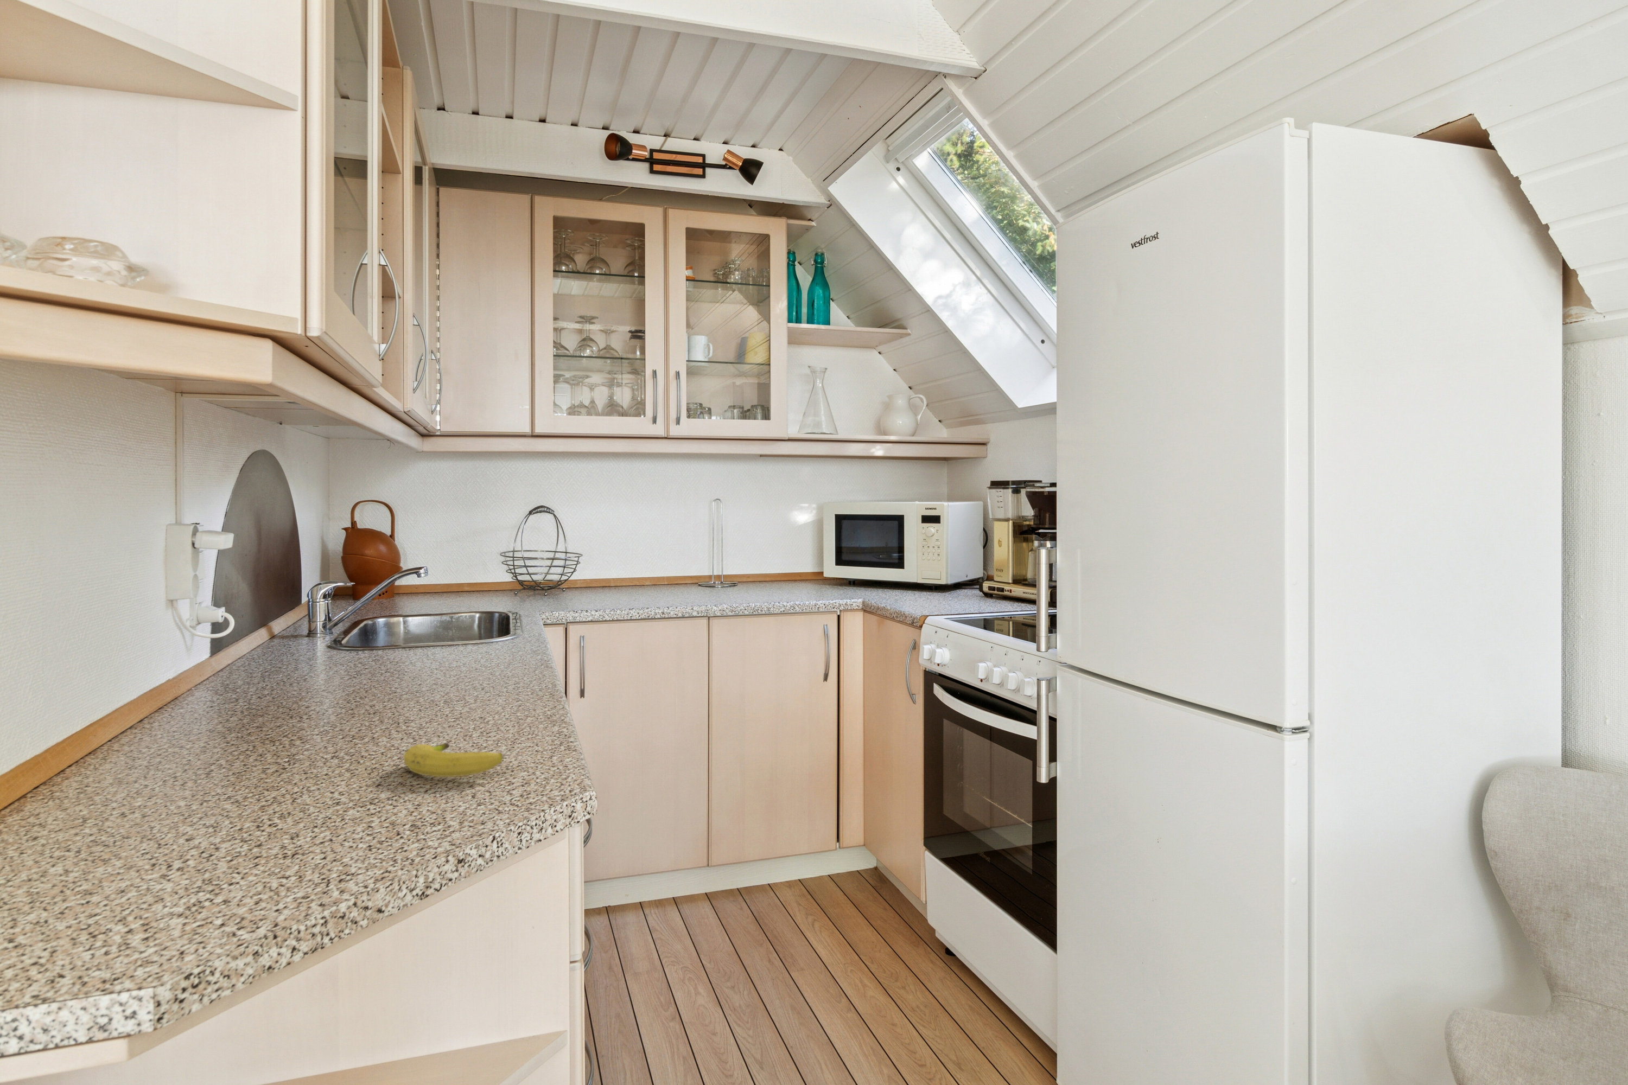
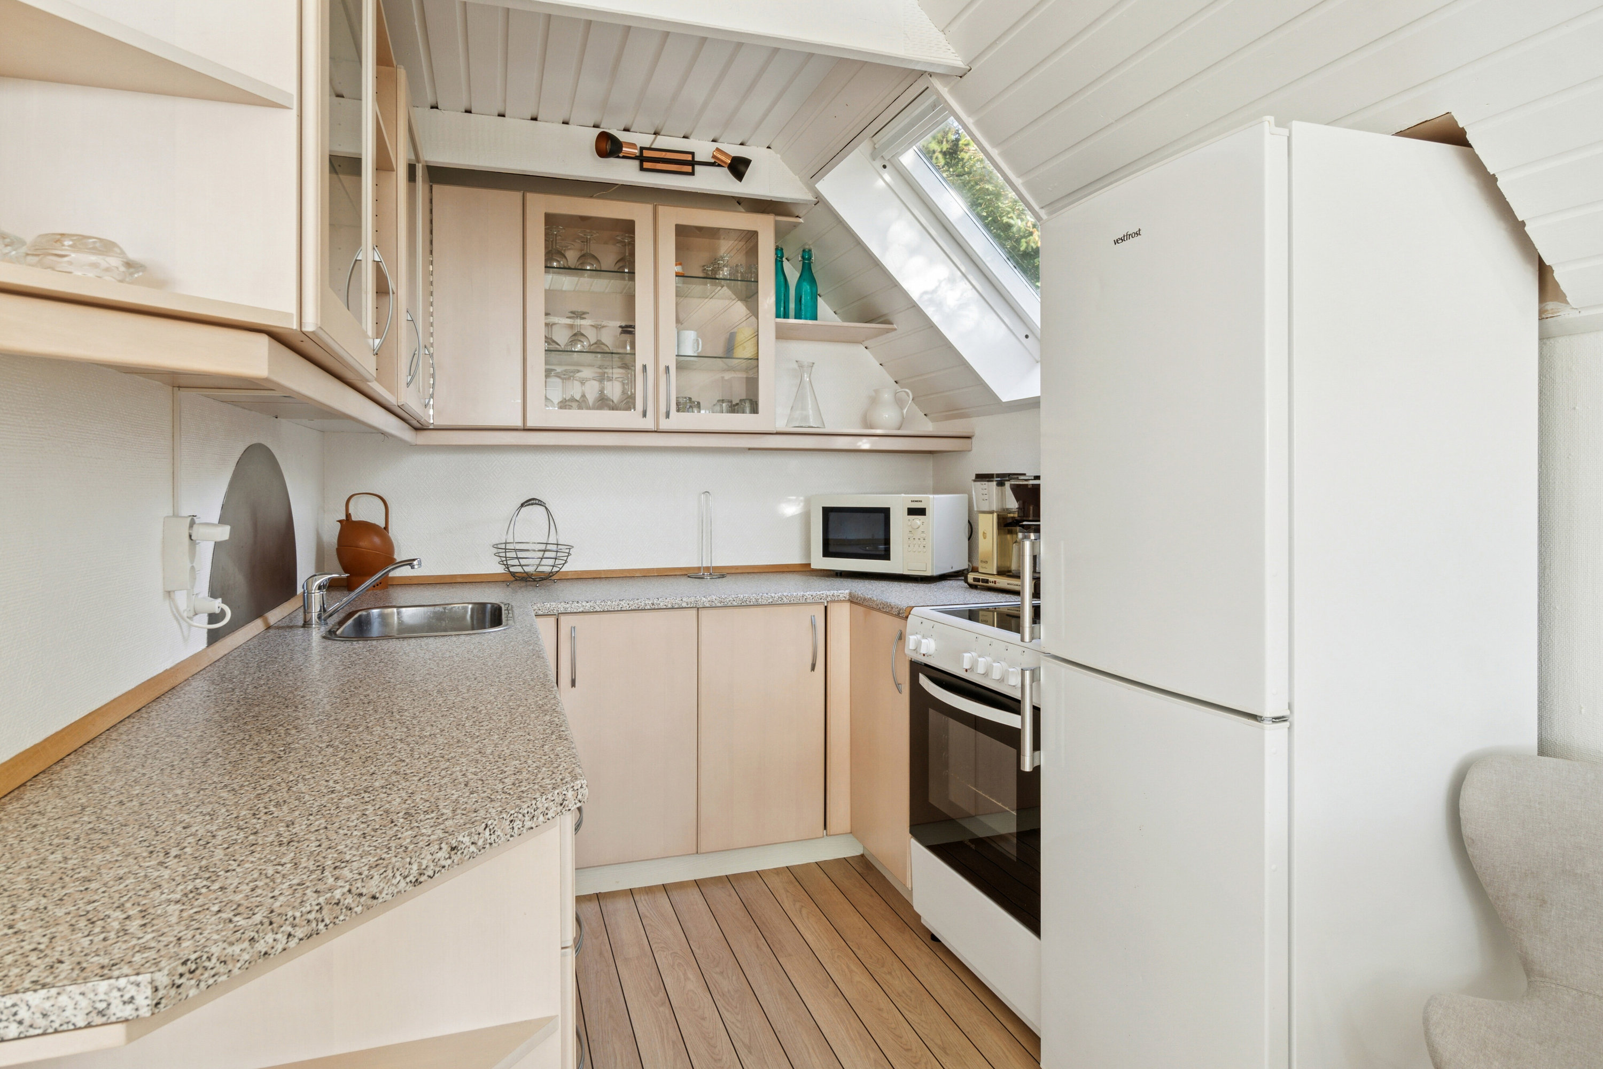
- fruit [402,742,503,777]
